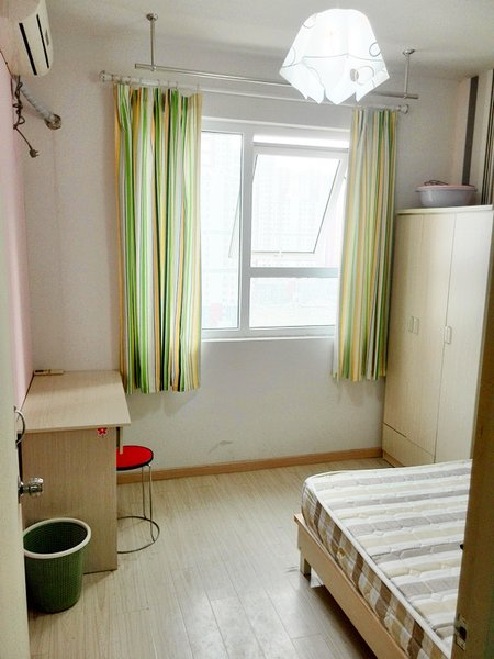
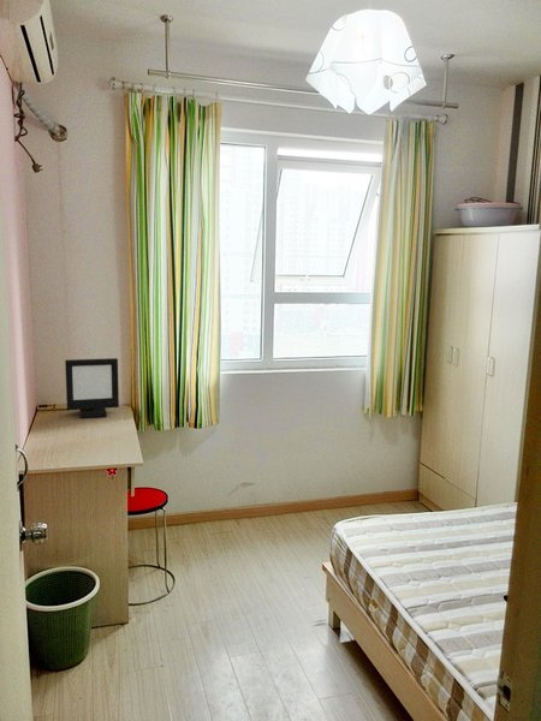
+ picture frame [64,357,120,419]
